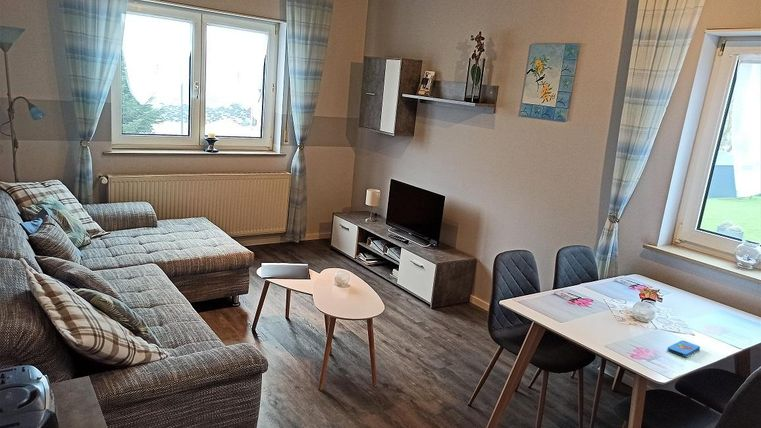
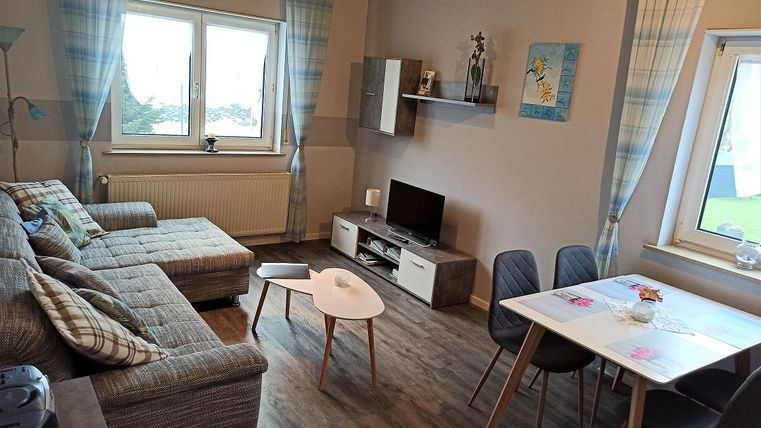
- smartphone [666,339,701,358]
